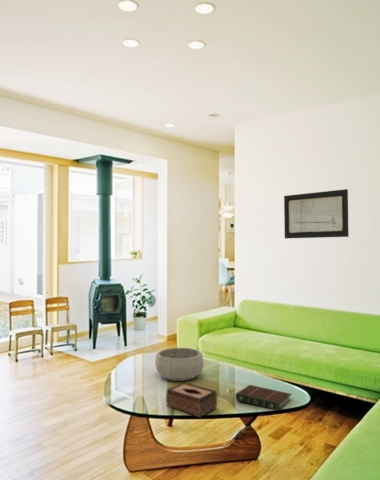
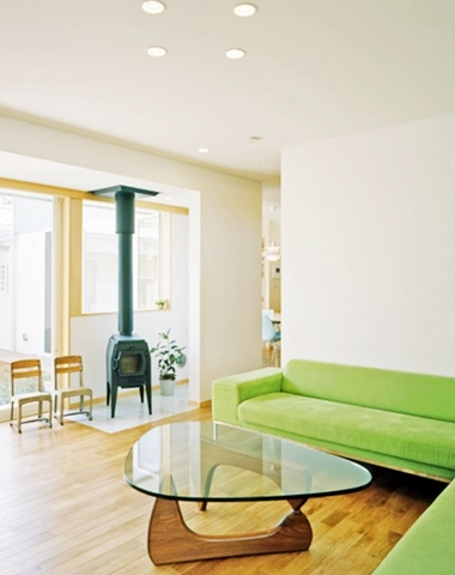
- tissue box [165,381,218,418]
- decorative bowl [154,347,205,382]
- wall art [283,188,350,239]
- book [234,384,293,412]
